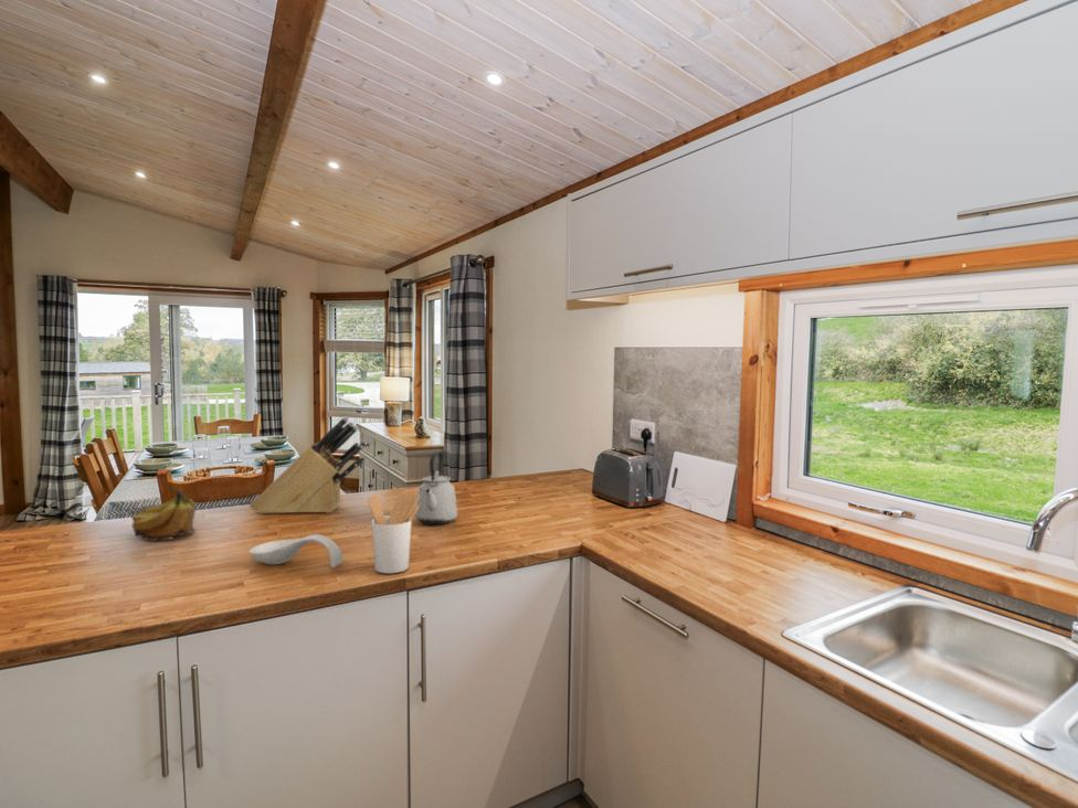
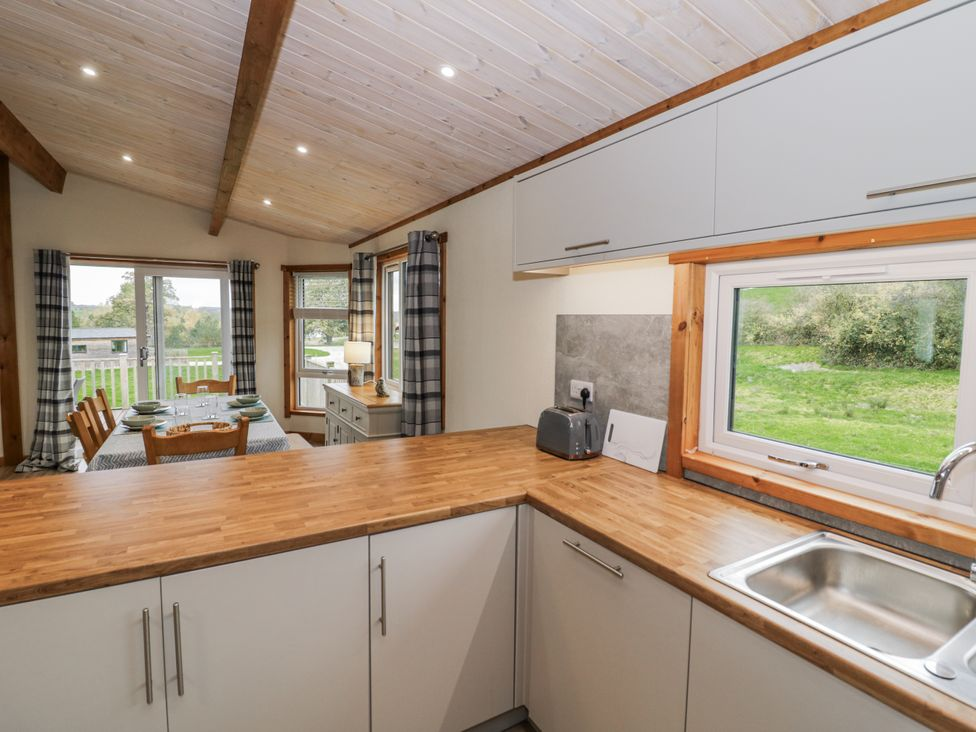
- fruit [130,489,198,542]
- spoon rest [247,533,345,568]
- utensil holder [367,491,420,574]
- kettle [414,450,458,525]
- knife block [249,416,368,514]
